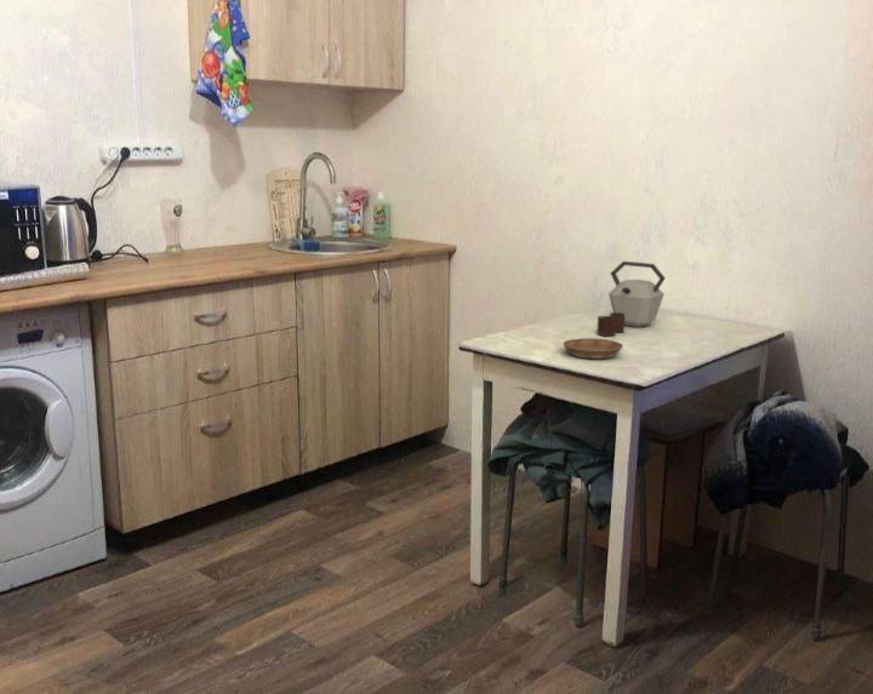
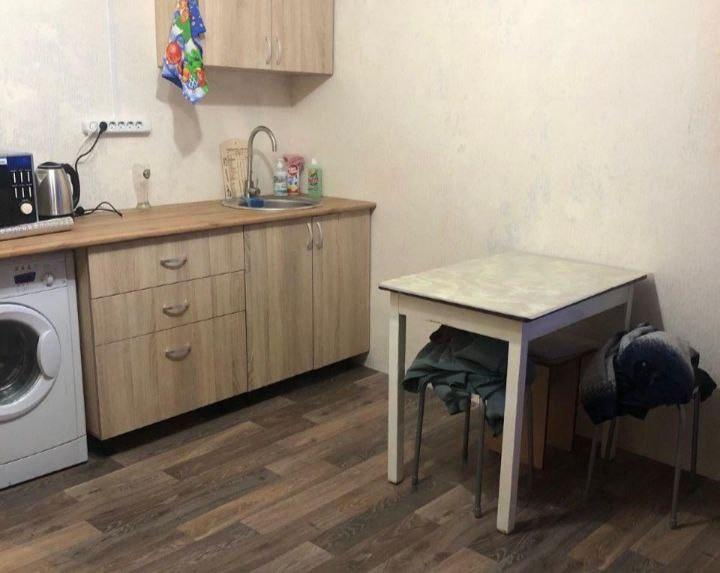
- saucer [561,337,624,360]
- kettle [595,260,667,338]
